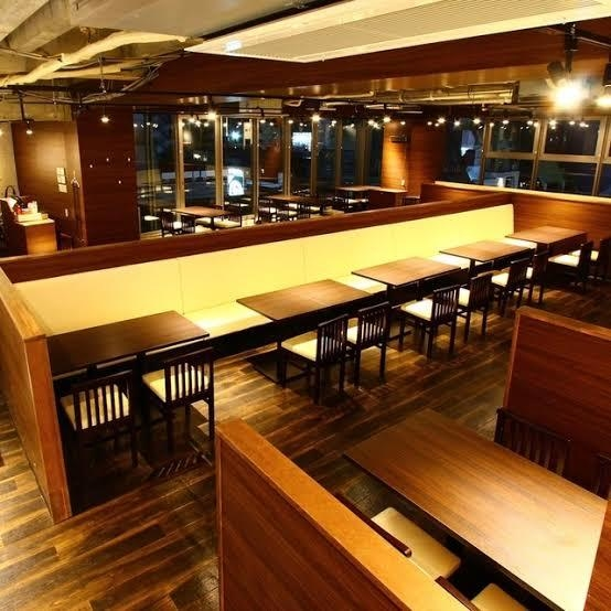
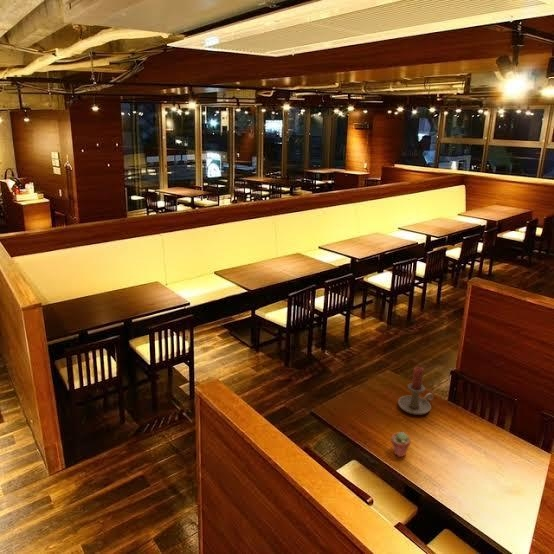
+ candle holder [397,365,434,416]
+ potted succulent [390,431,412,458]
